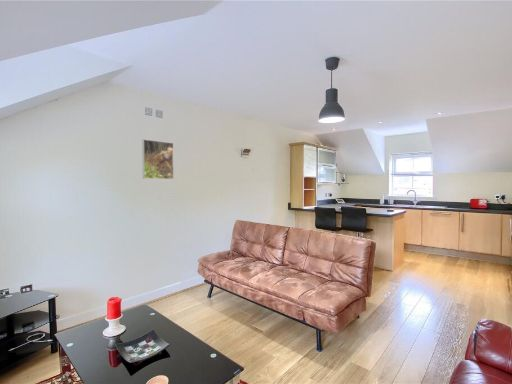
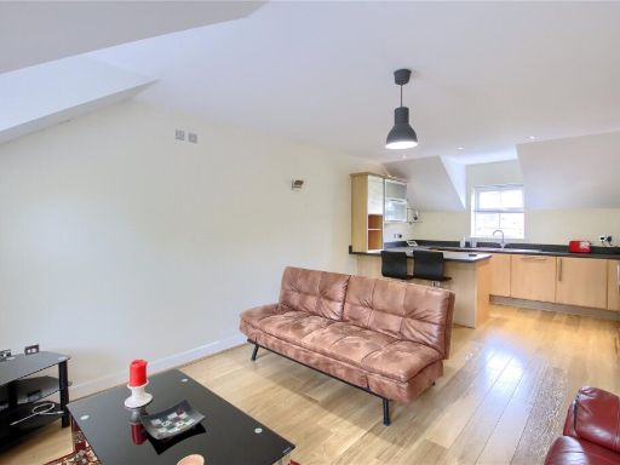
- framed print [141,138,175,180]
